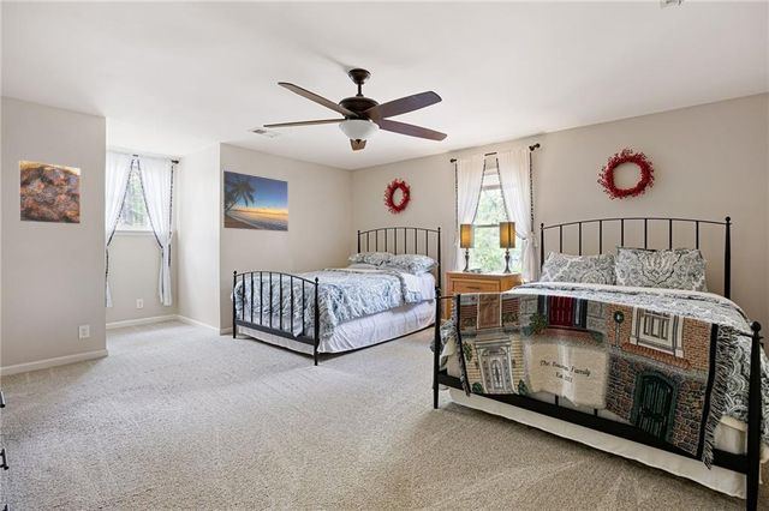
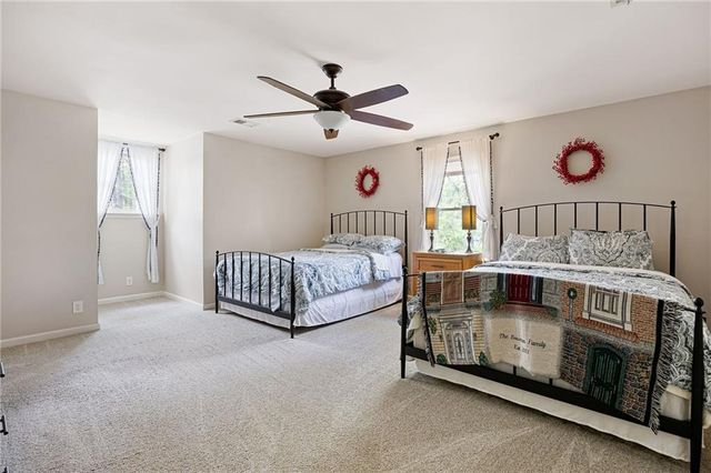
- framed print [18,160,82,226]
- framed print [221,169,290,233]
